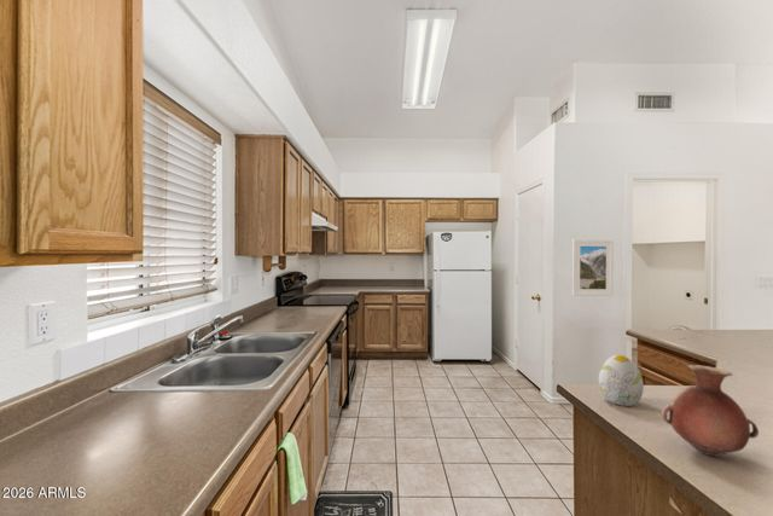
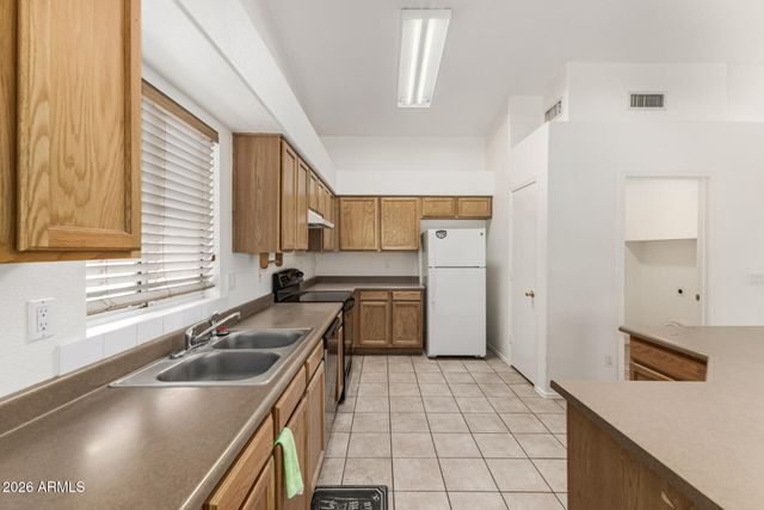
- vase [661,364,760,458]
- decorative egg [598,354,645,407]
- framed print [571,238,615,297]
